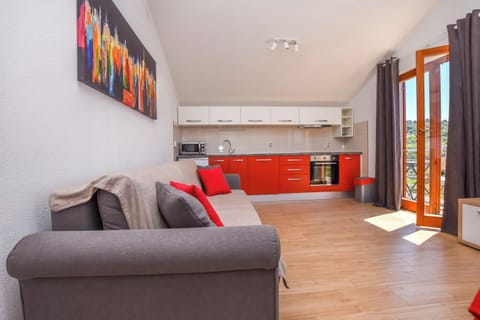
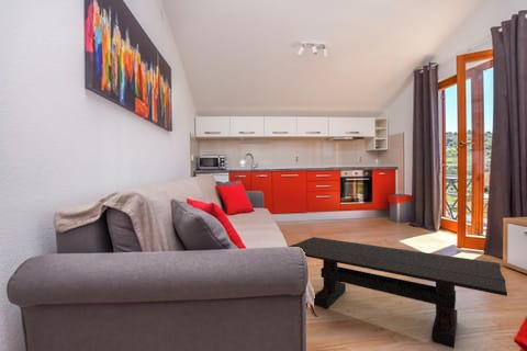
+ coffee table [288,236,508,349]
